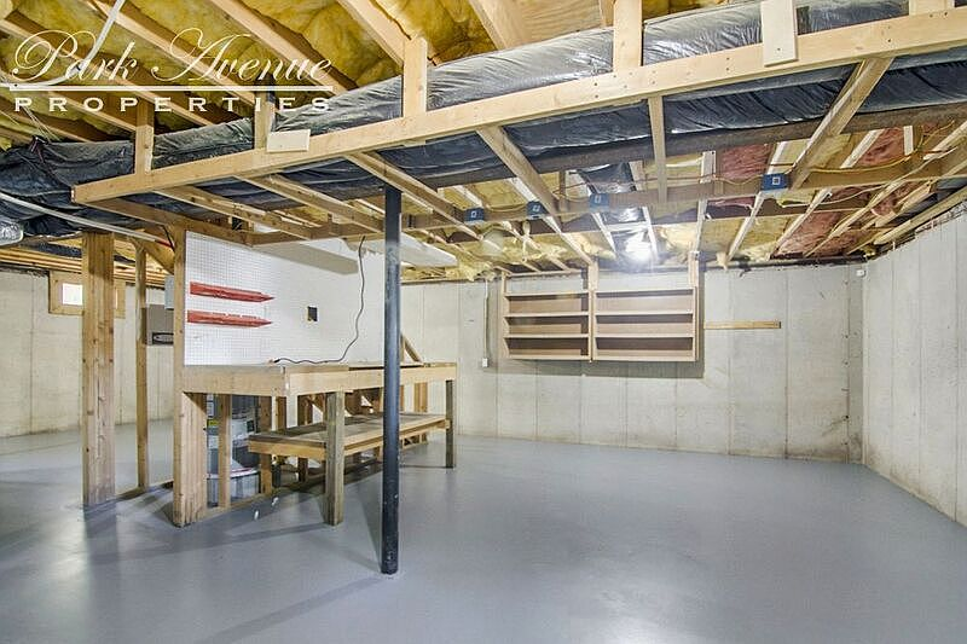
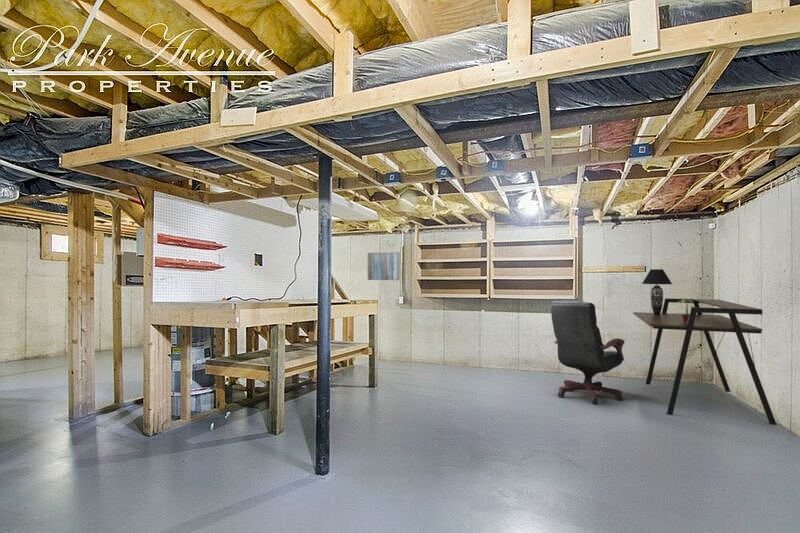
+ office chair [550,300,626,406]
+ potted plant [675,298,703,323]
+ wall art [367,251,400,281]
+ desk [632,297,778,426]
+ table lamp [641,268,673,315]
